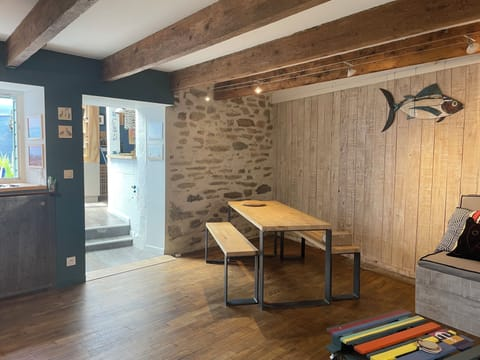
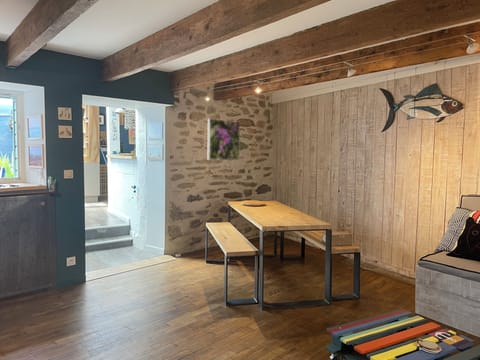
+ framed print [207,118,241,161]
